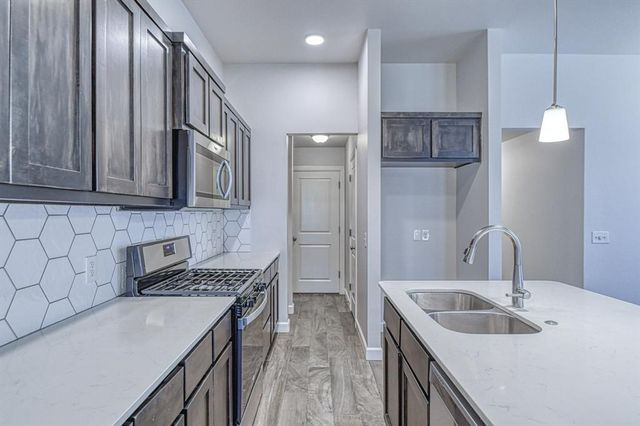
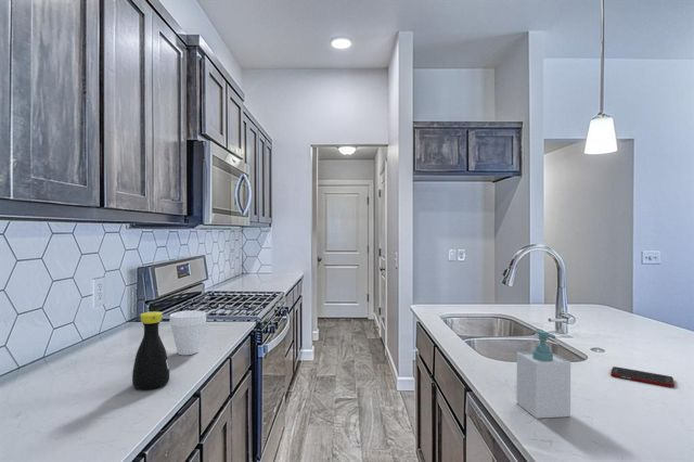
+ soap bottle [516,328,571,420]
+ bottle [131,310,170,390]
+ cell phone [609,365,674,388]
+ cup [168,309,207,356]
